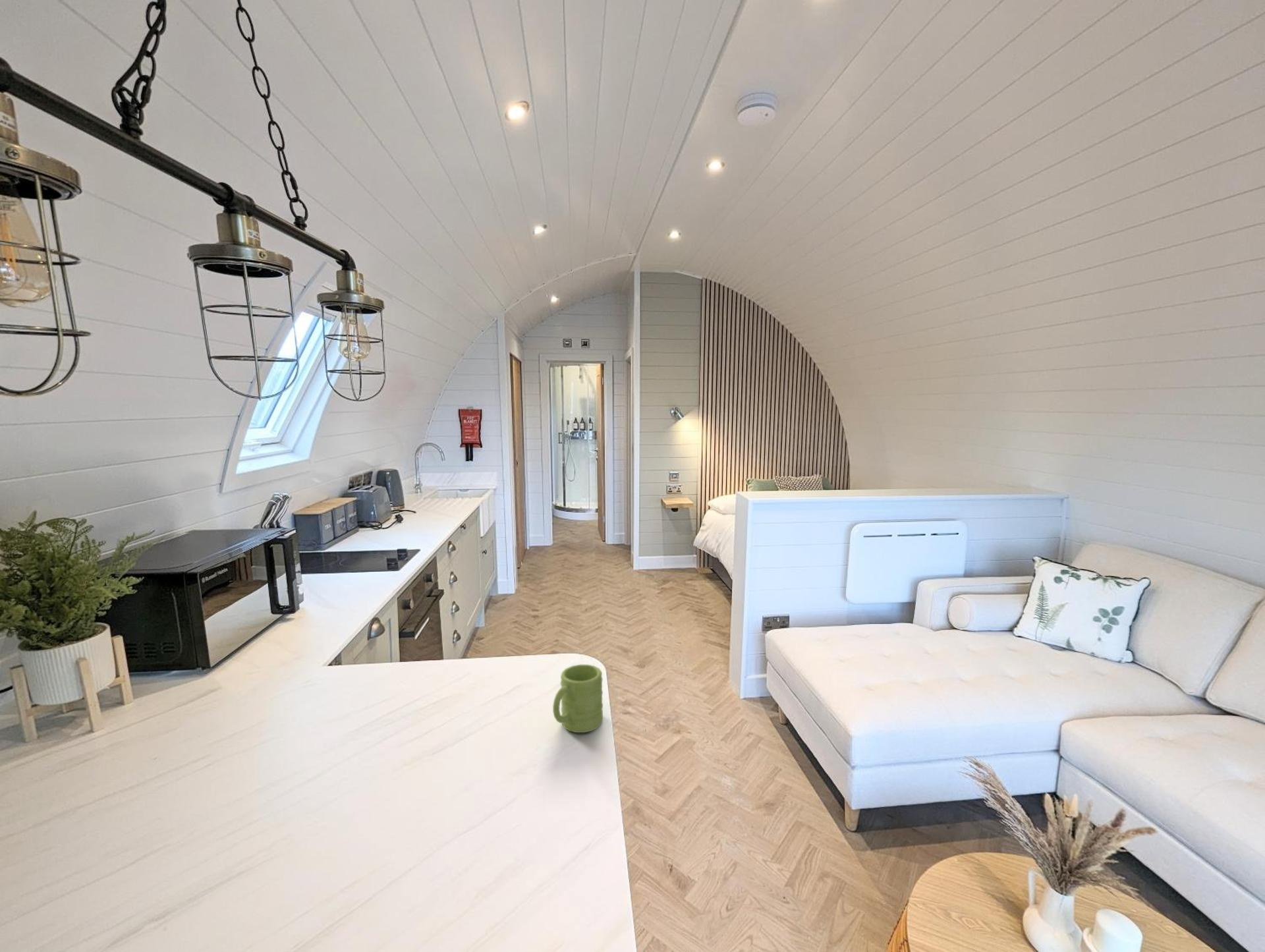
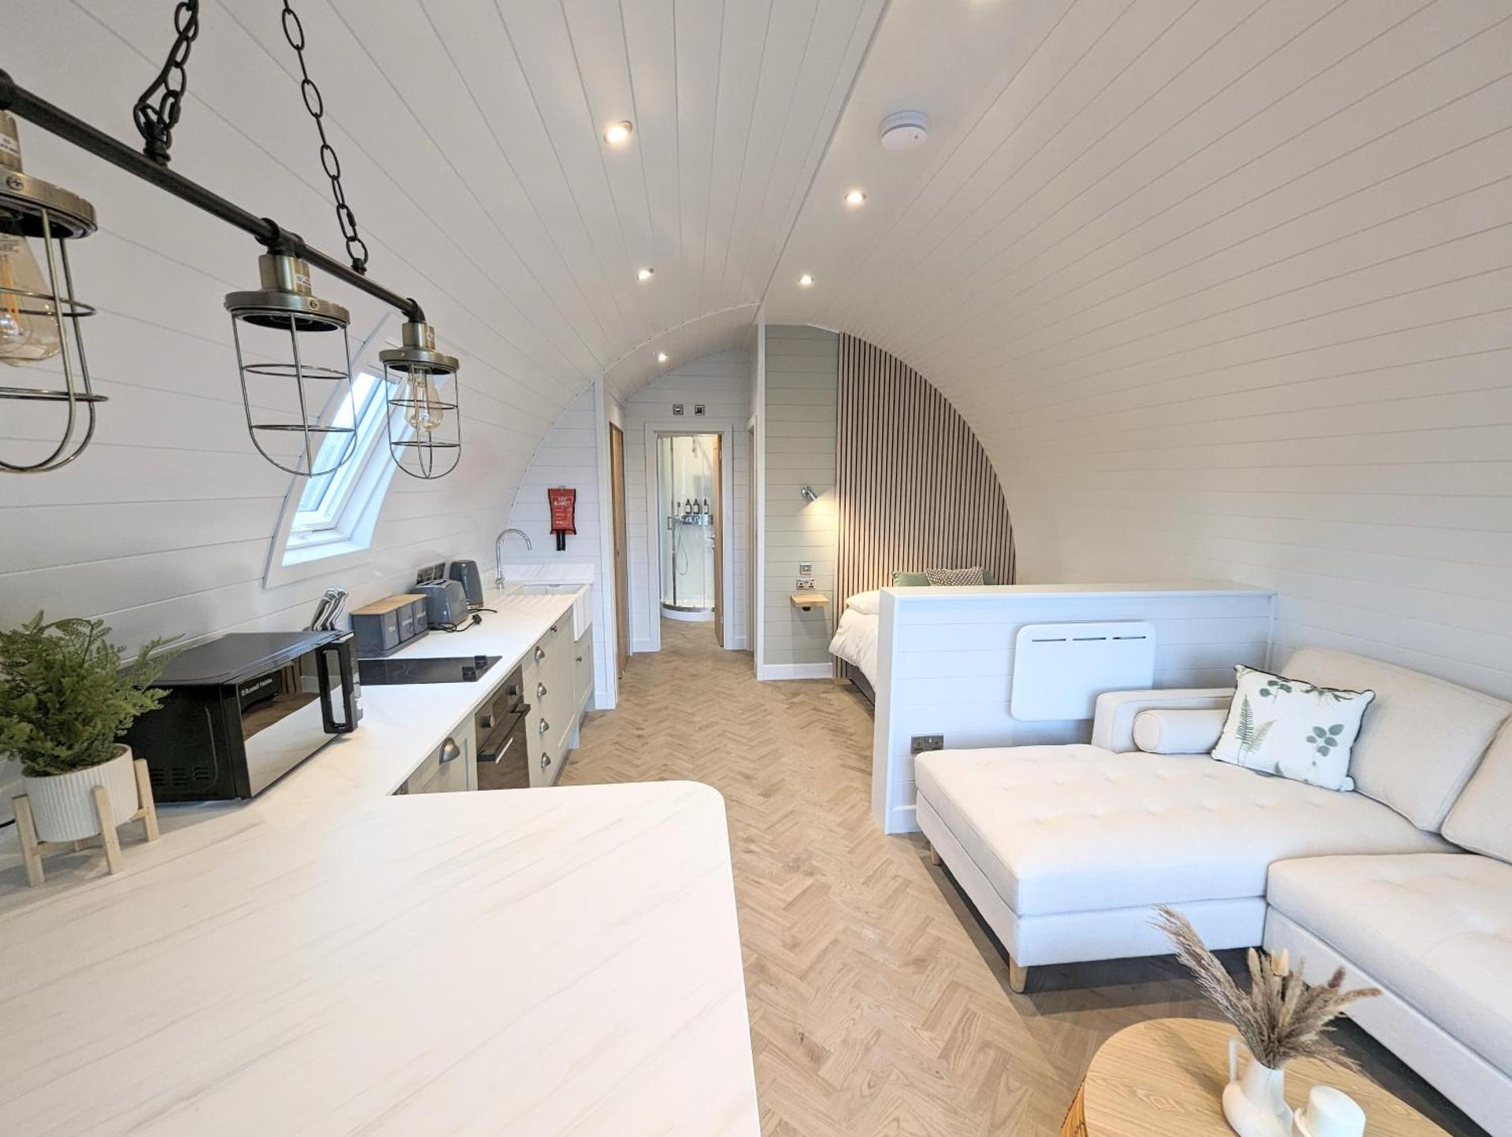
- mug [552,664,604,733]
